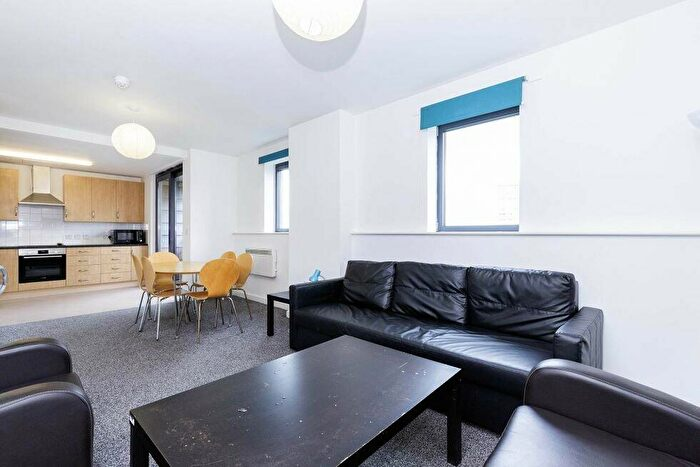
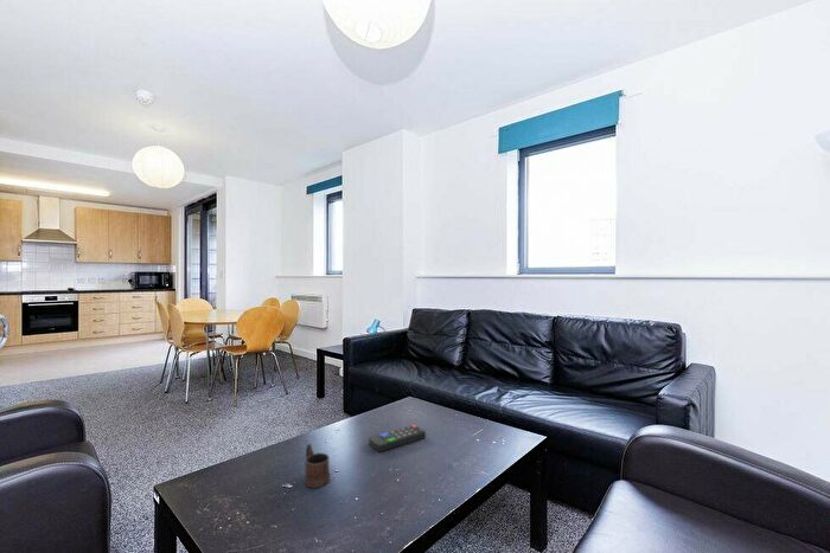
+ remote control [368,424,427,452]
+ mug [304,443,331,489]
